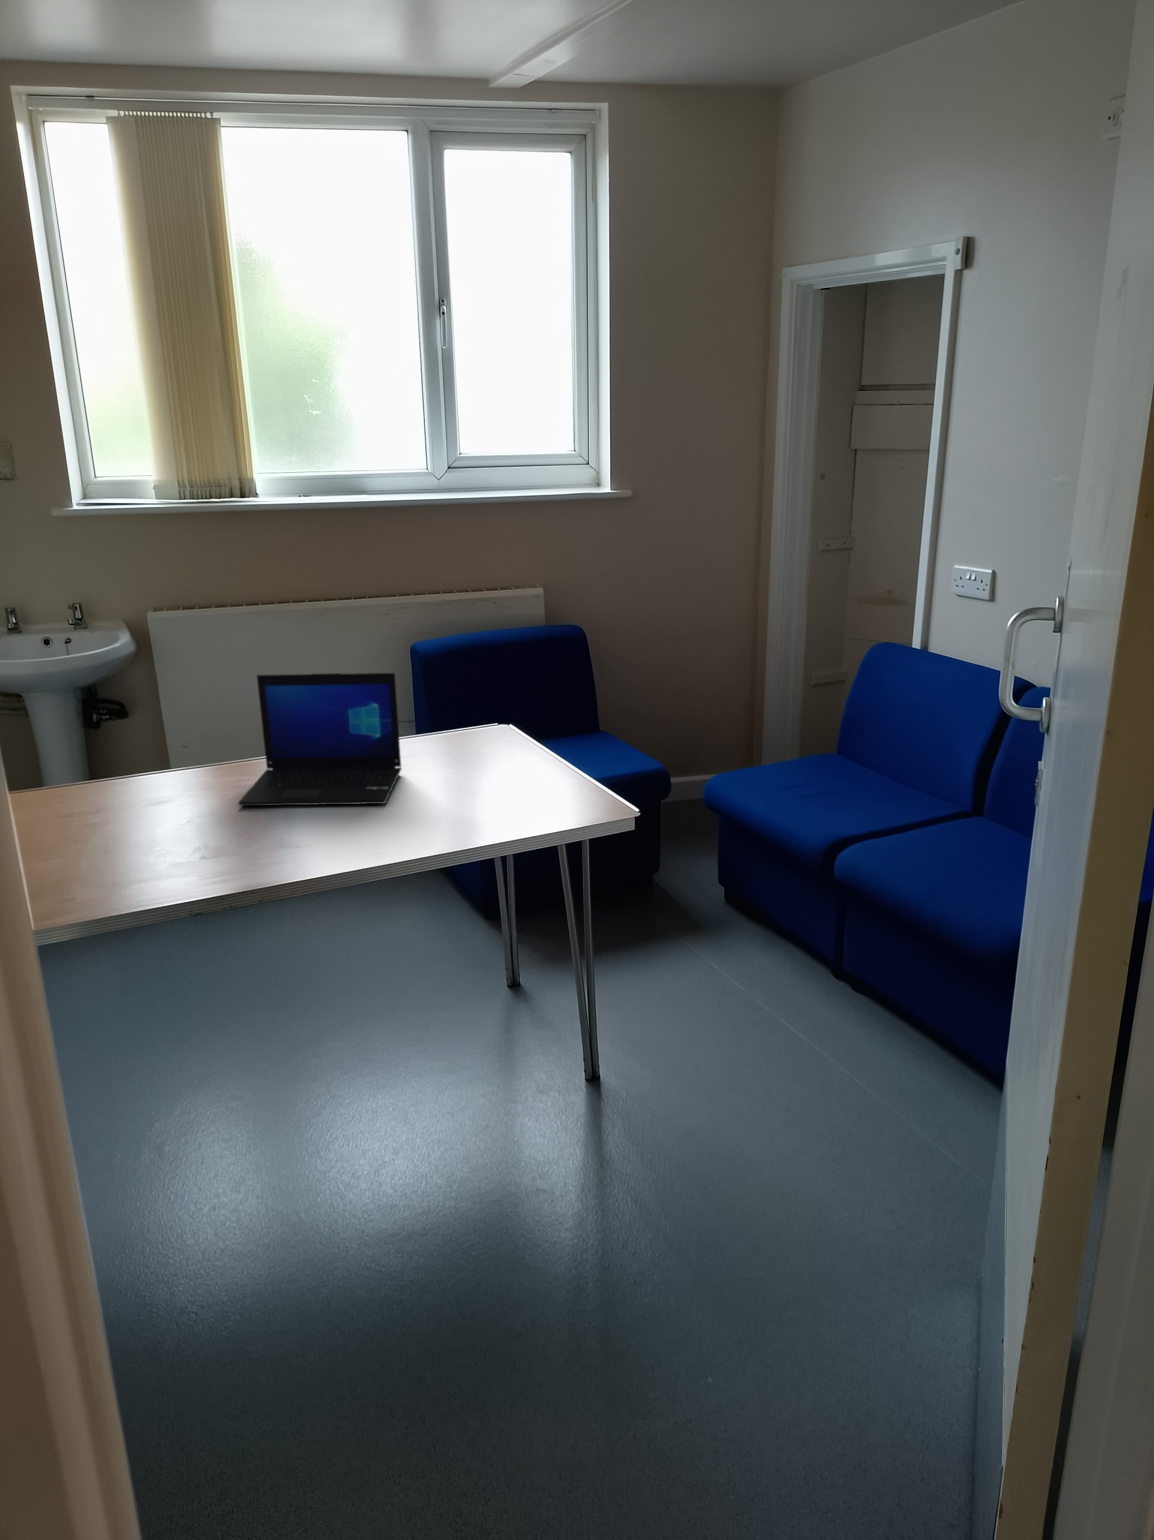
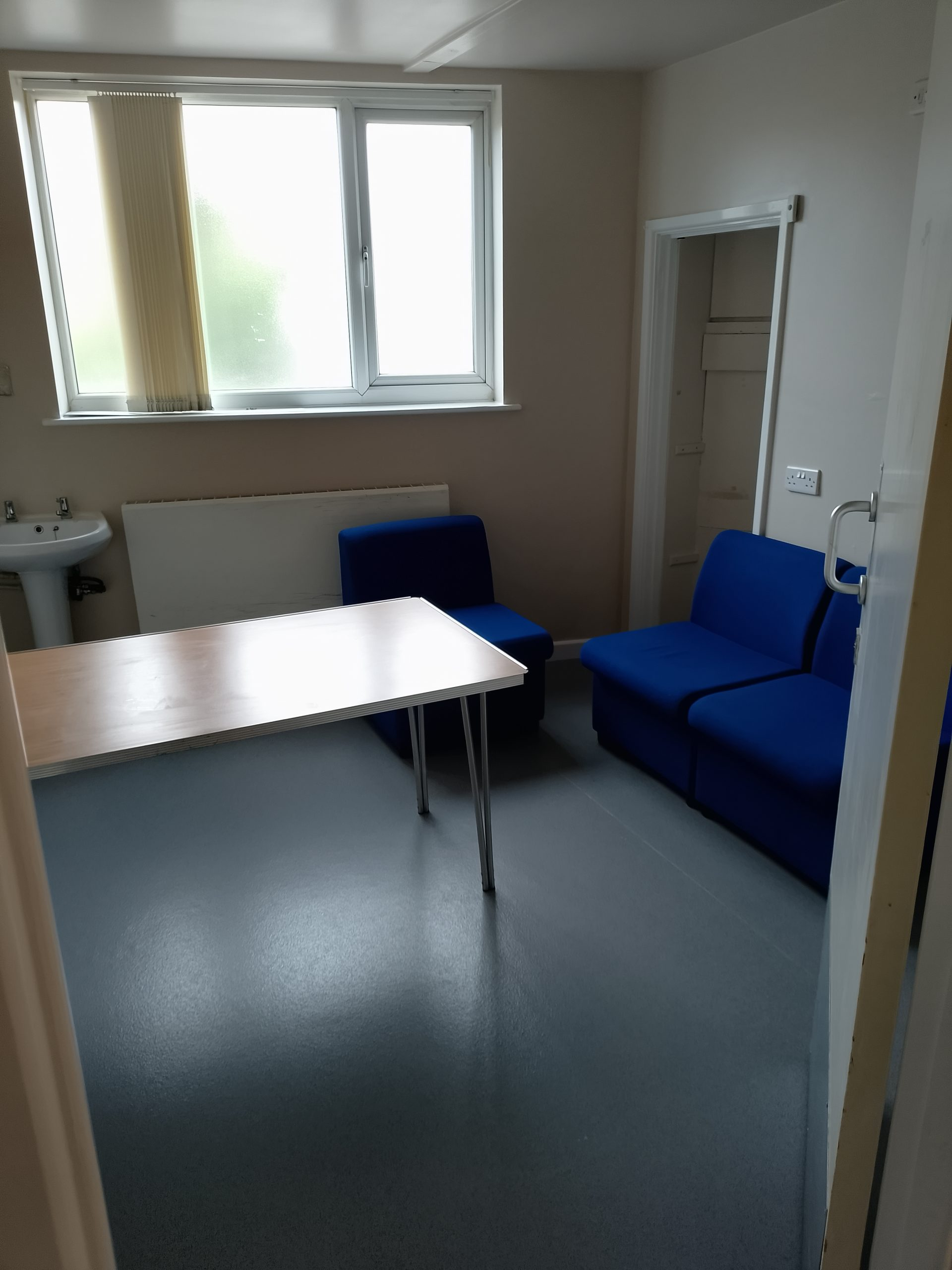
- laptop [238,673,402,806]
